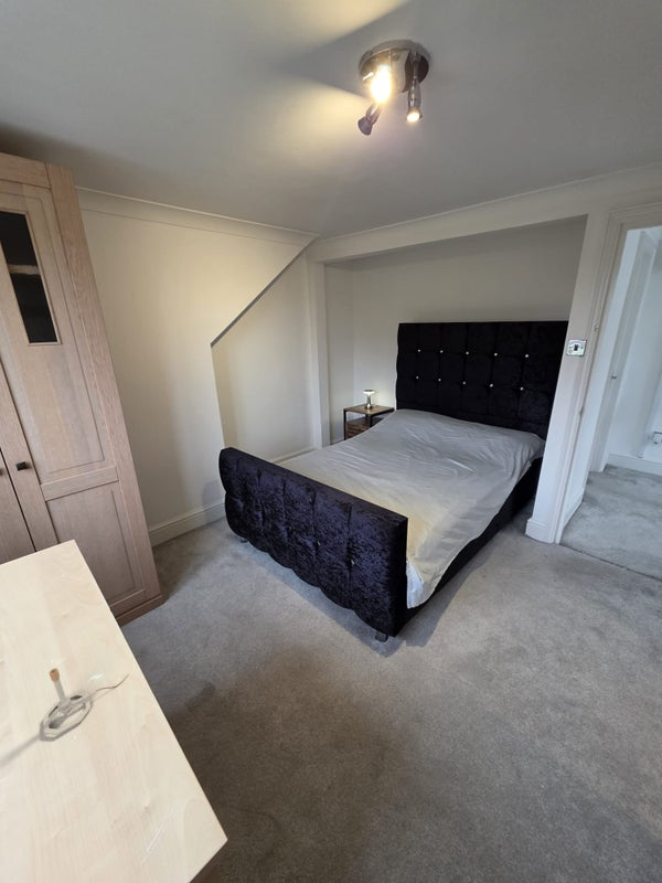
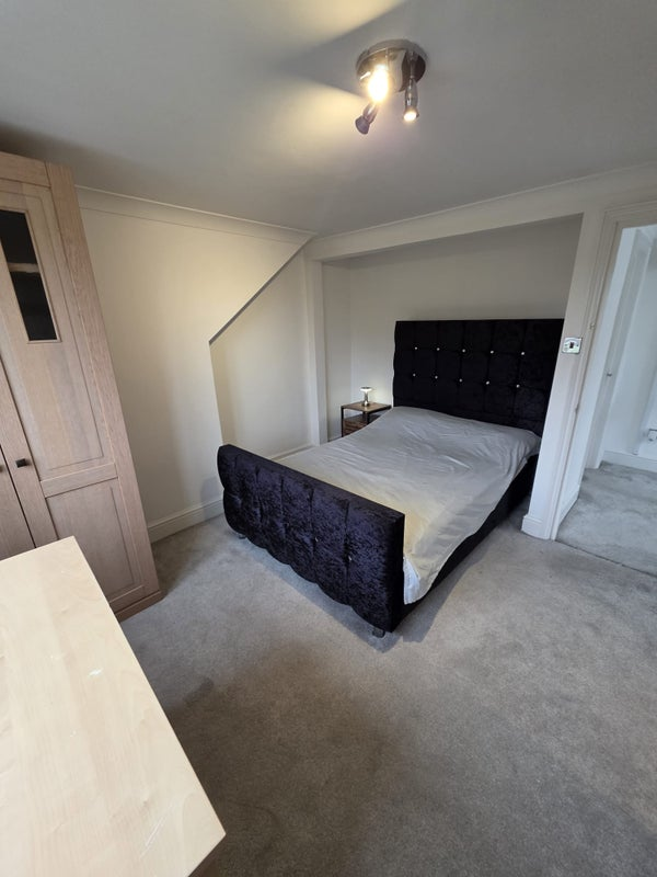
- lamp base [42,667,129,736]
